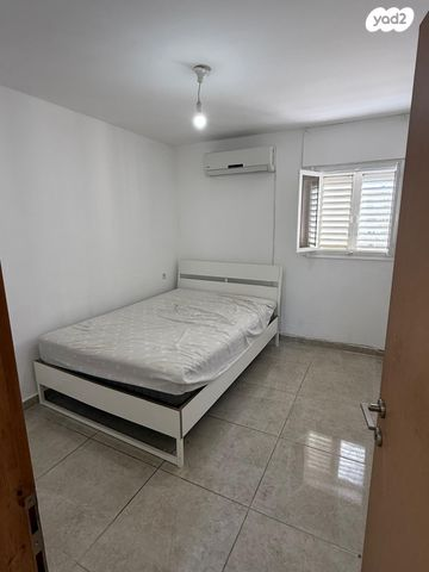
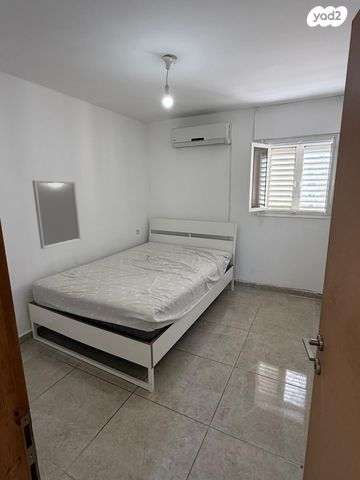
+ home mirror [31,179,82,250]
